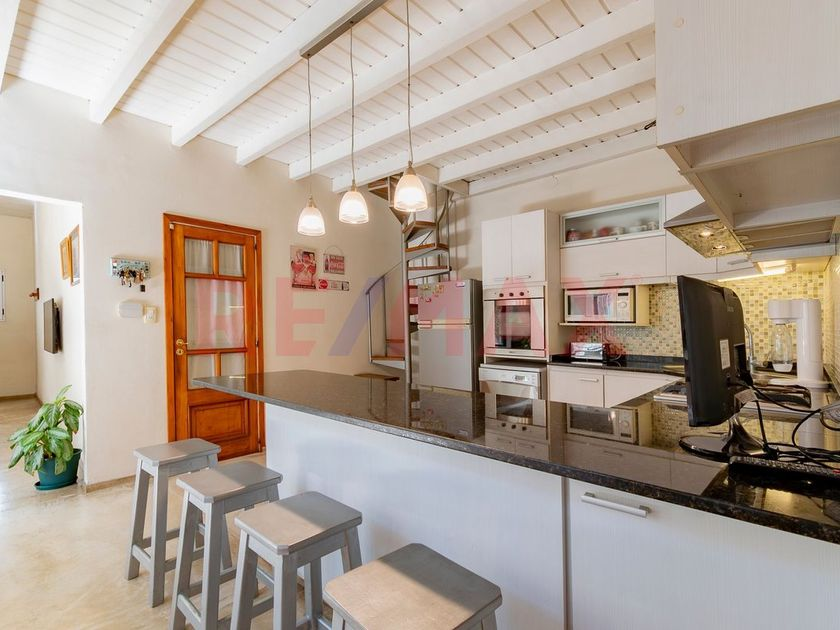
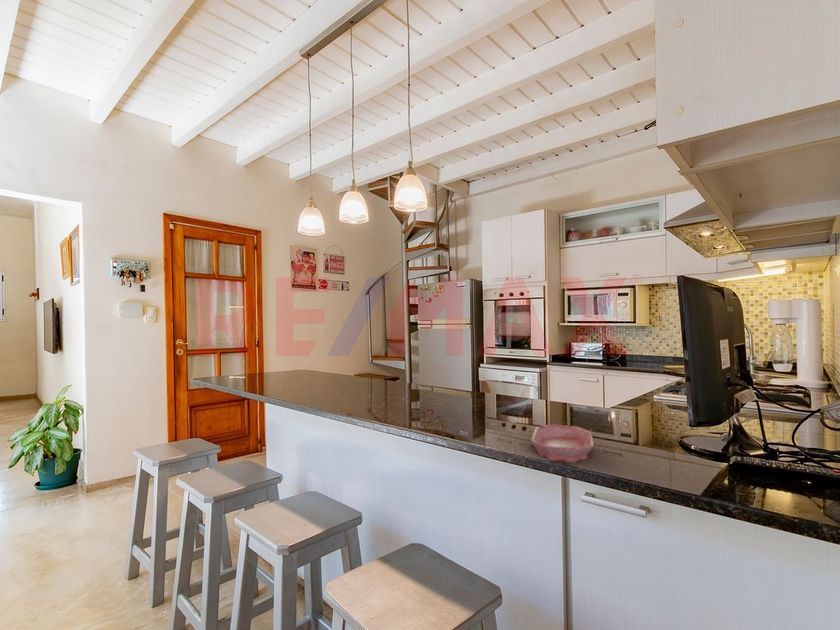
+ bowl [530,423,595,463]
